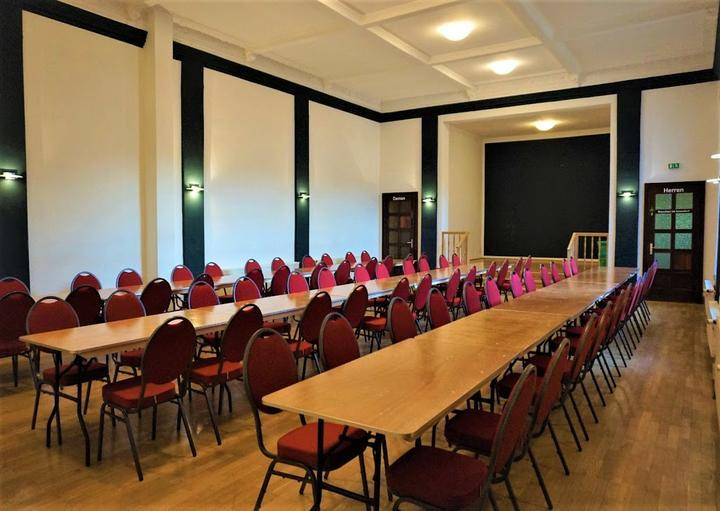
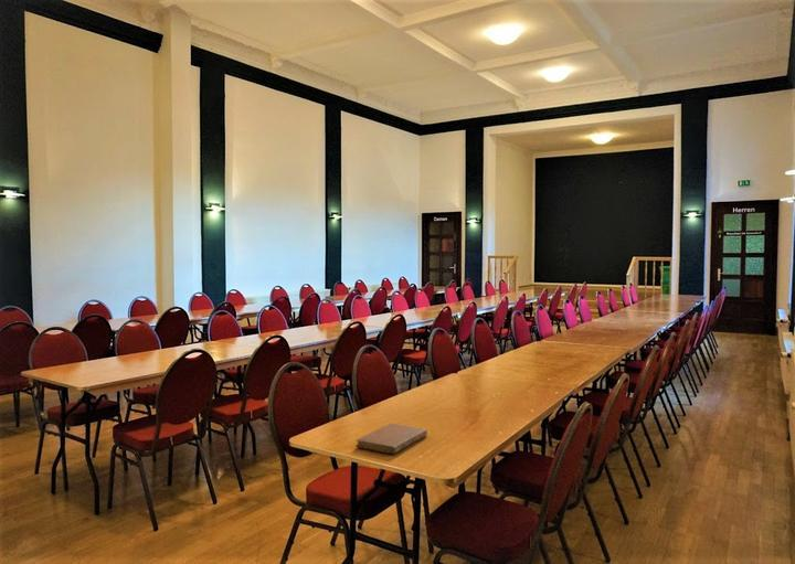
+ notebook [354,423,428,455]
